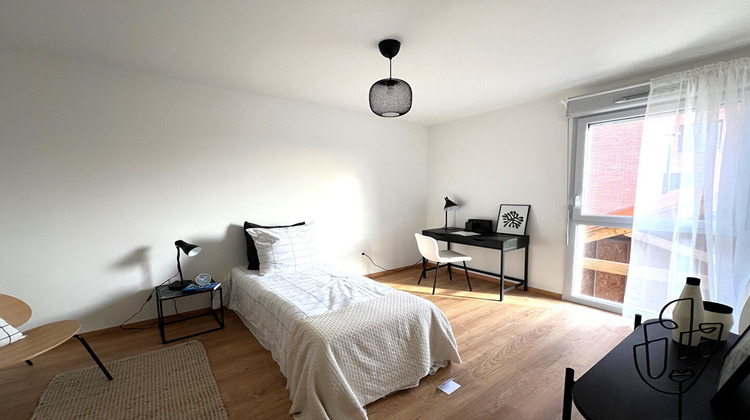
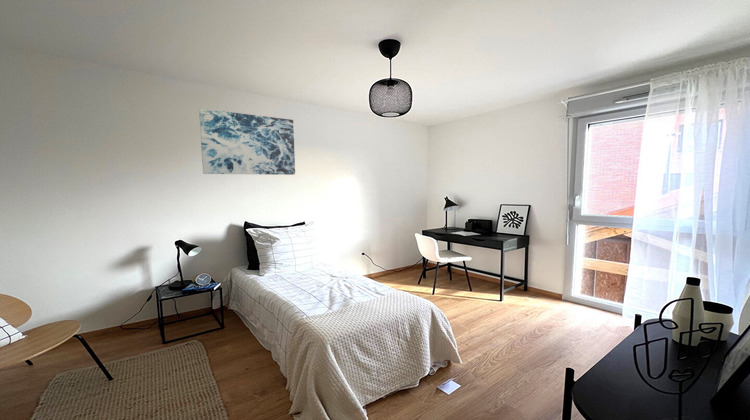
+ wall art [198,108,296,176]
